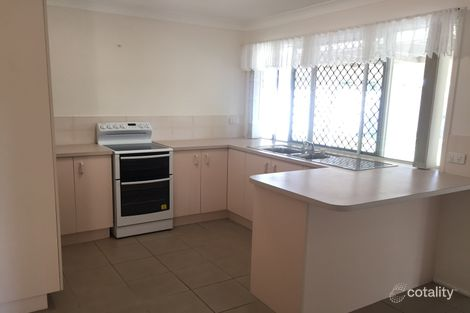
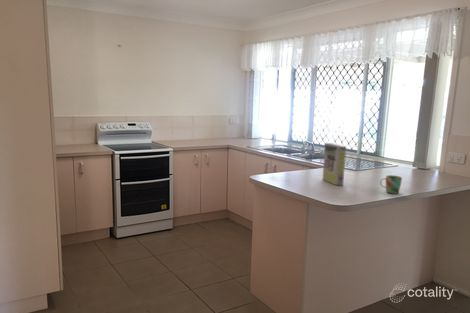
+ cereal box [322,142,347,186]
+ mug [379,174,403,195]
